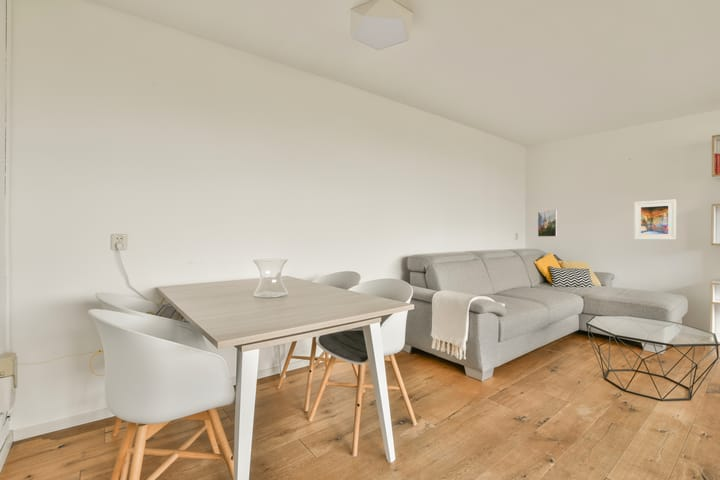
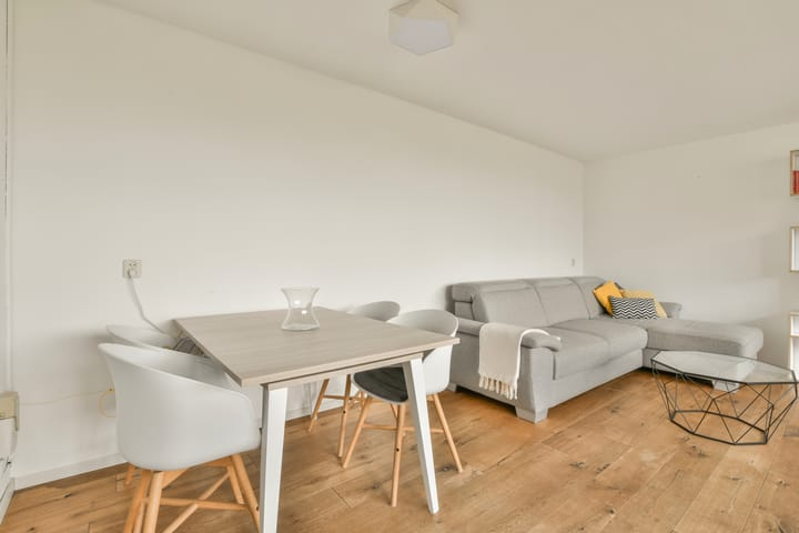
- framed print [537,208,558,238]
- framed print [633,199,677,241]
